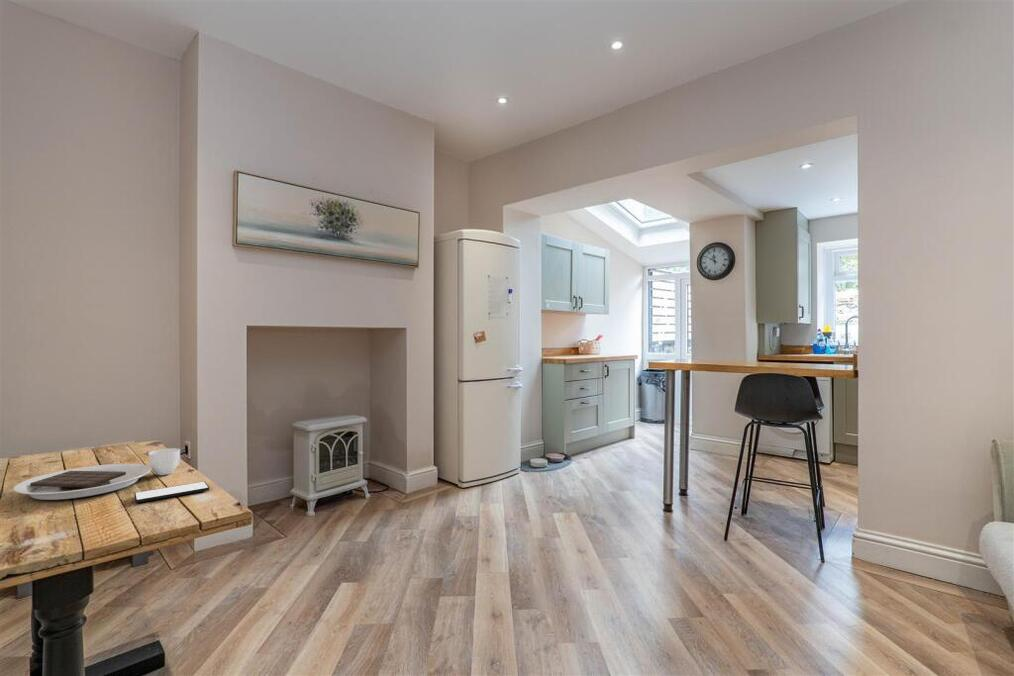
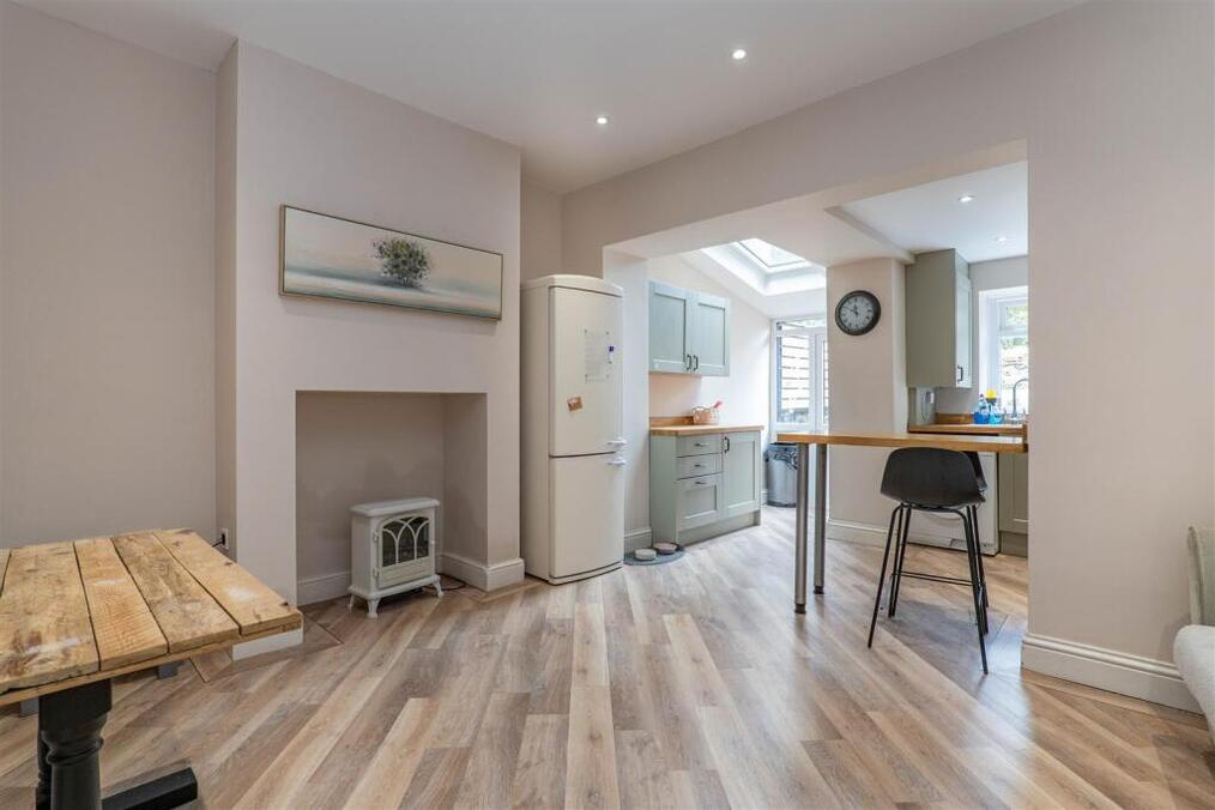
- placemat [12,447,210,504]
